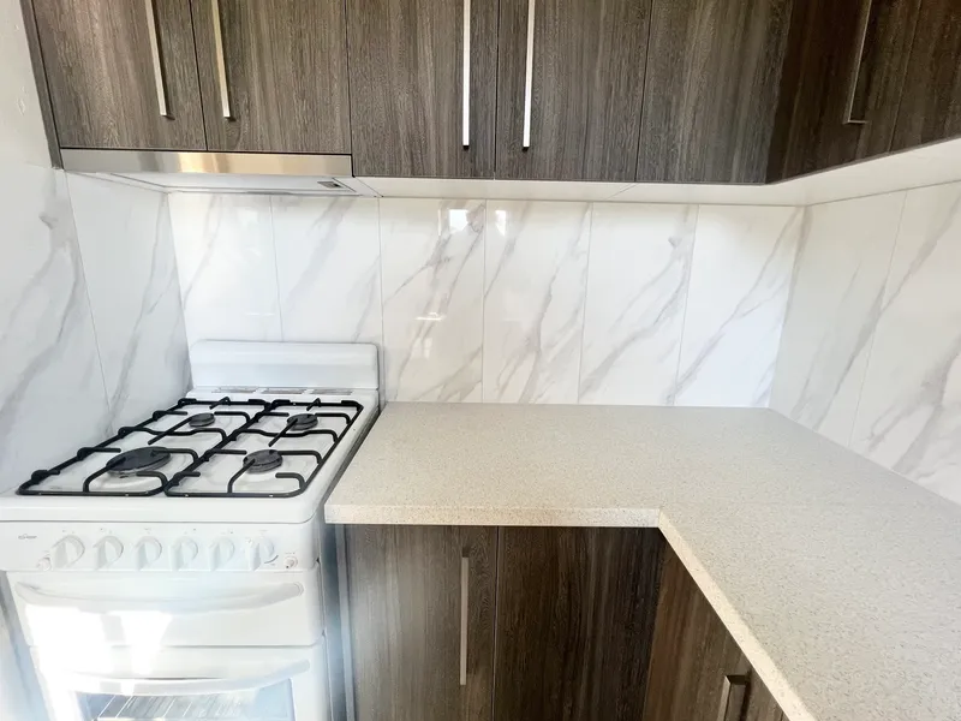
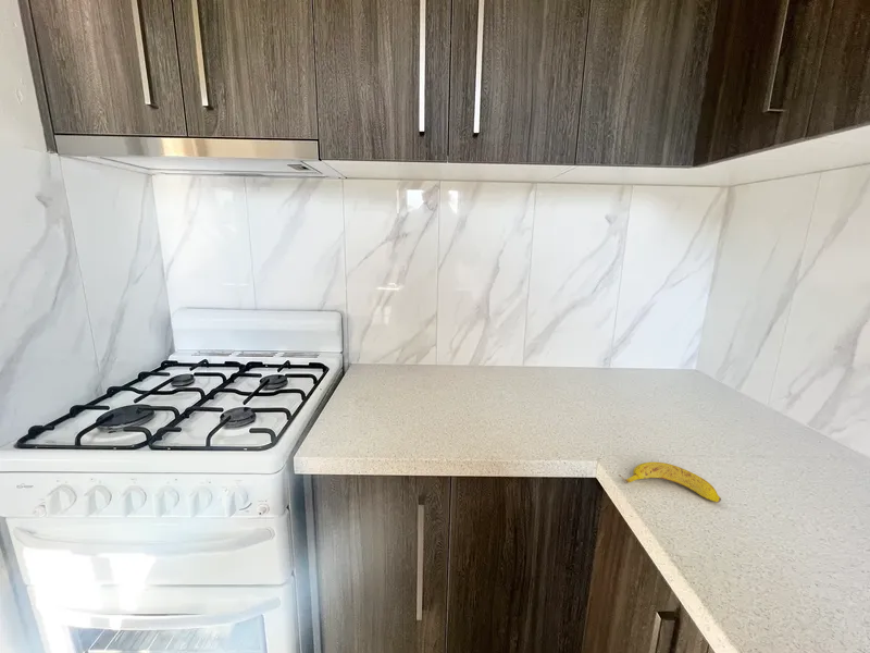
+ banana [618,461,722,504]
